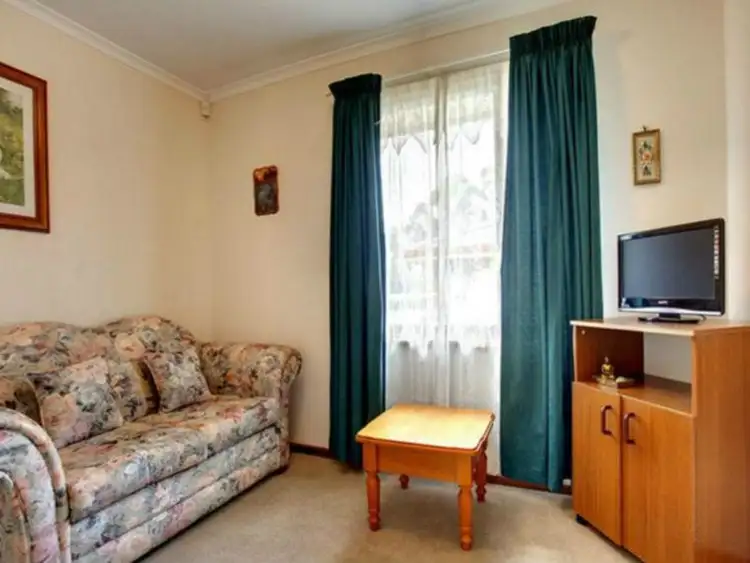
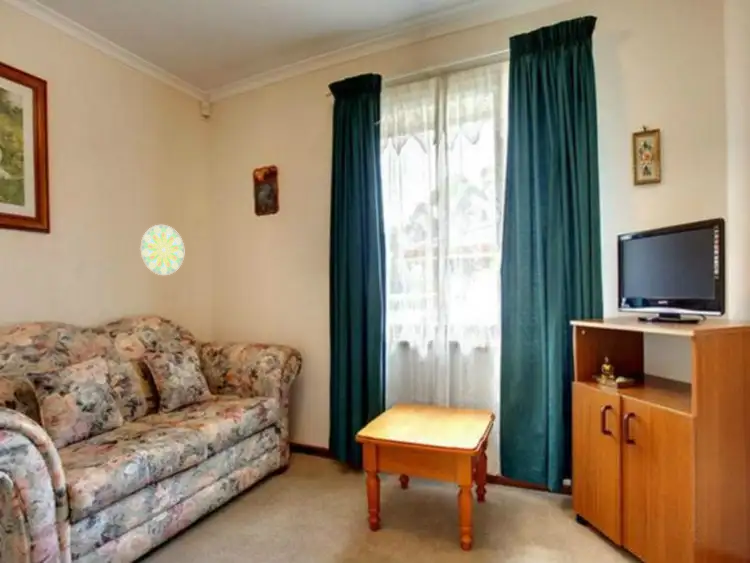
+ decorative plate [139,224,185,276]
